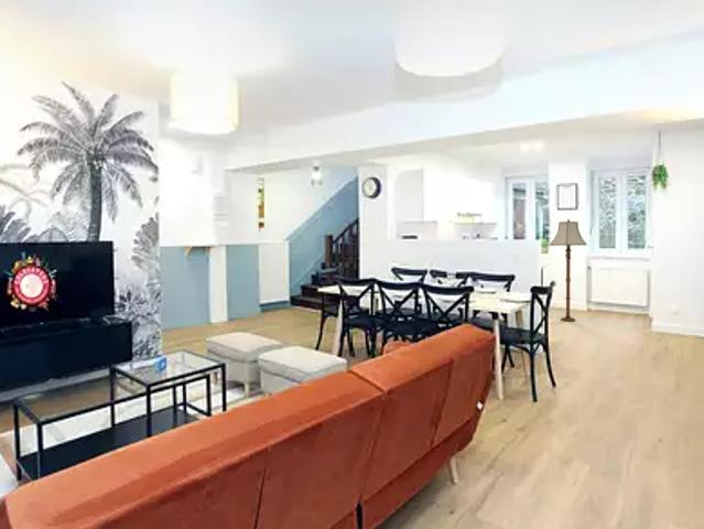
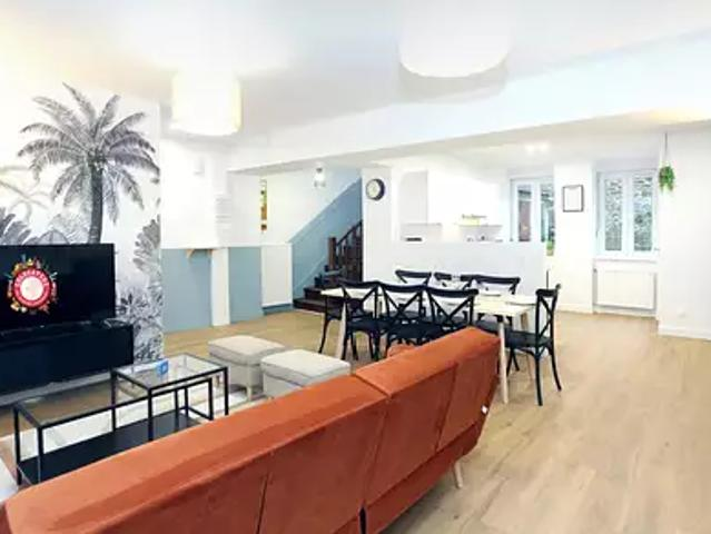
- floor lamp [549,218,588,322]
